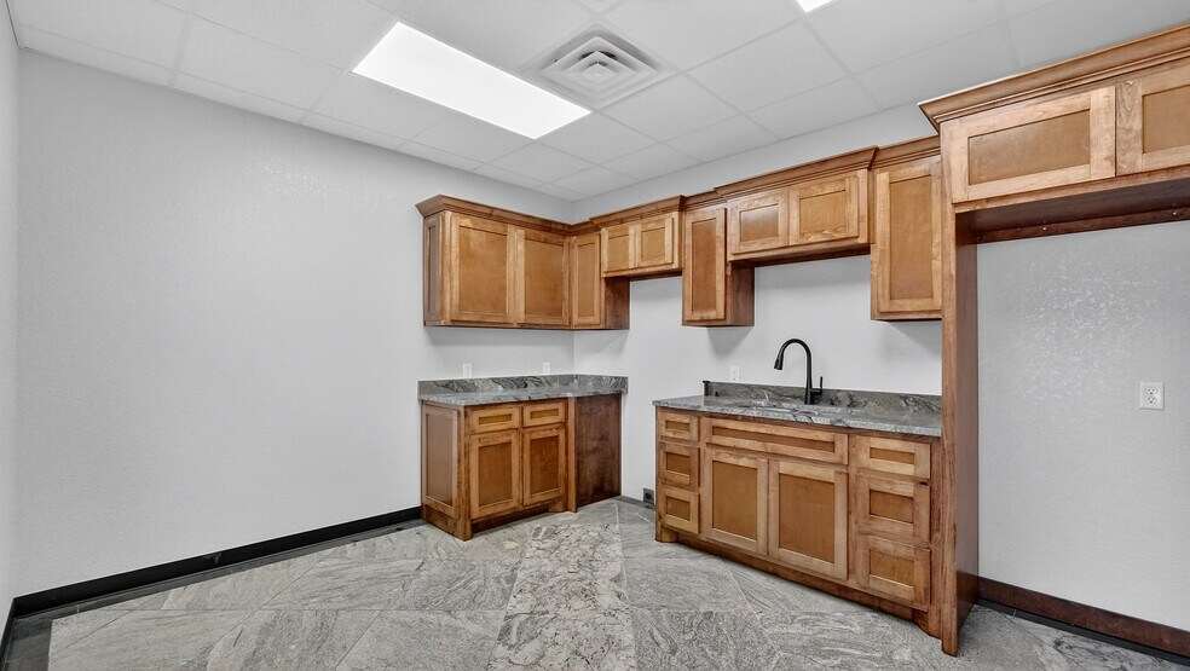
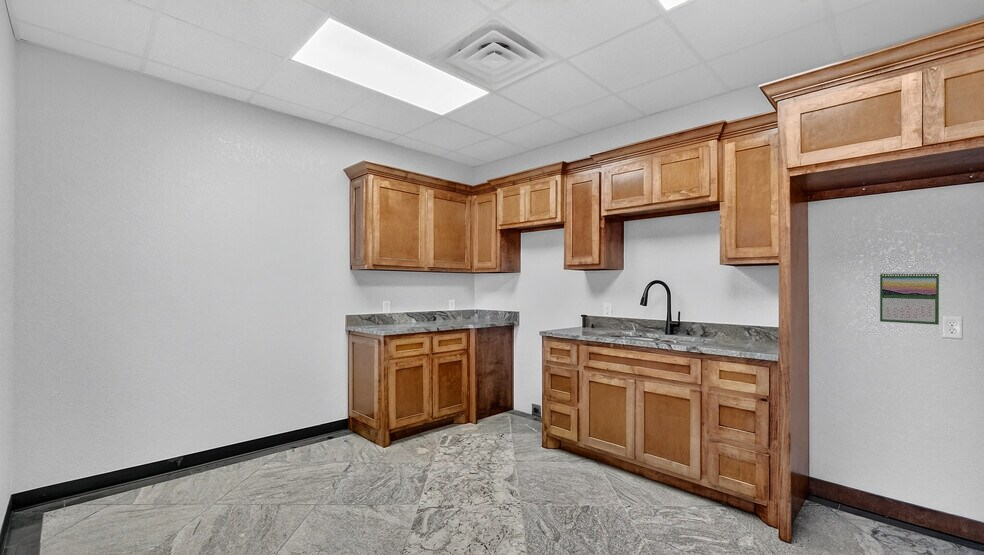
+ calendar [879,271,940,326]
